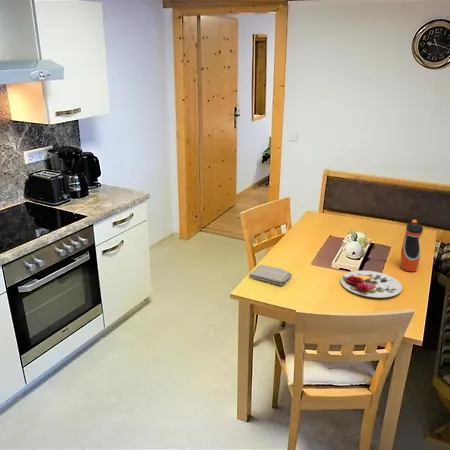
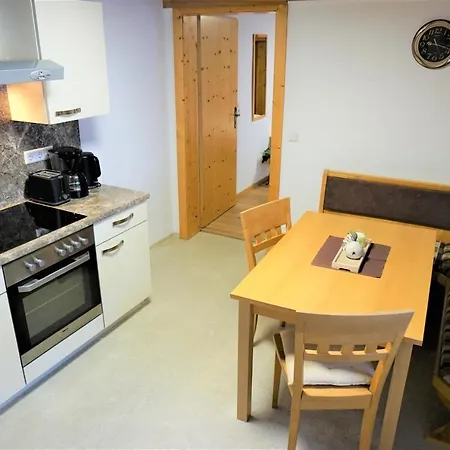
- washcloth [248,264,293,286]
- plate [340,270,403,299]
- water bottle [400,219,424,272]
